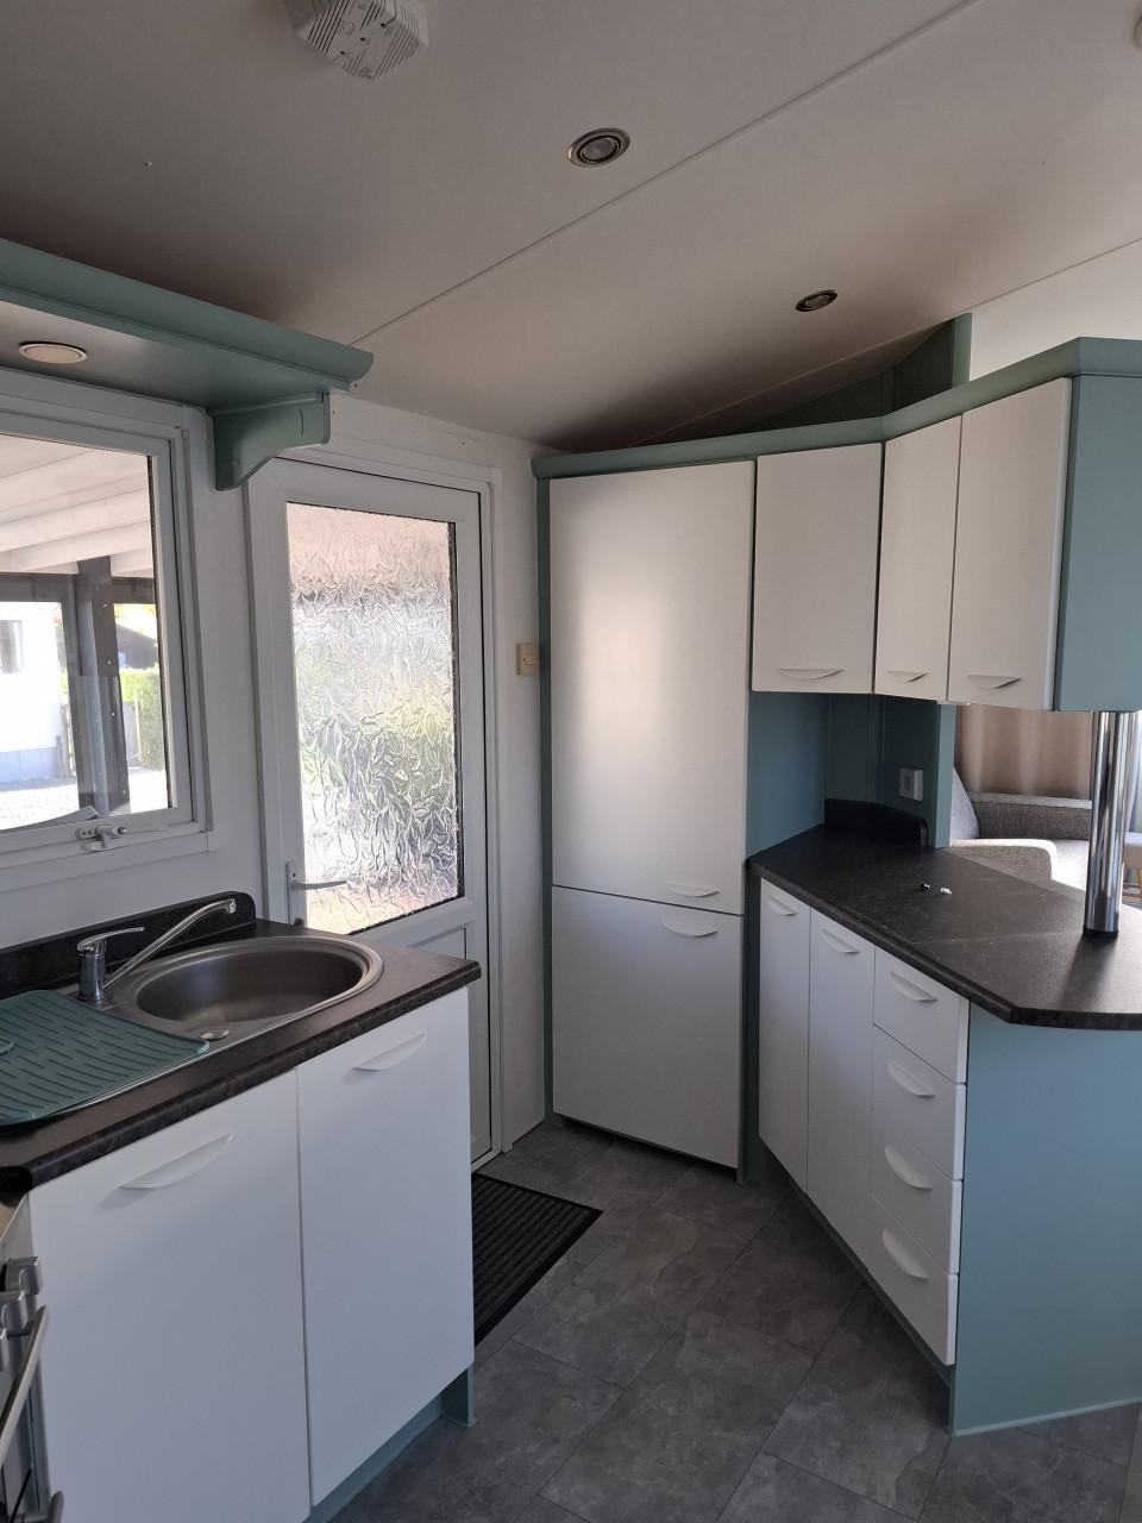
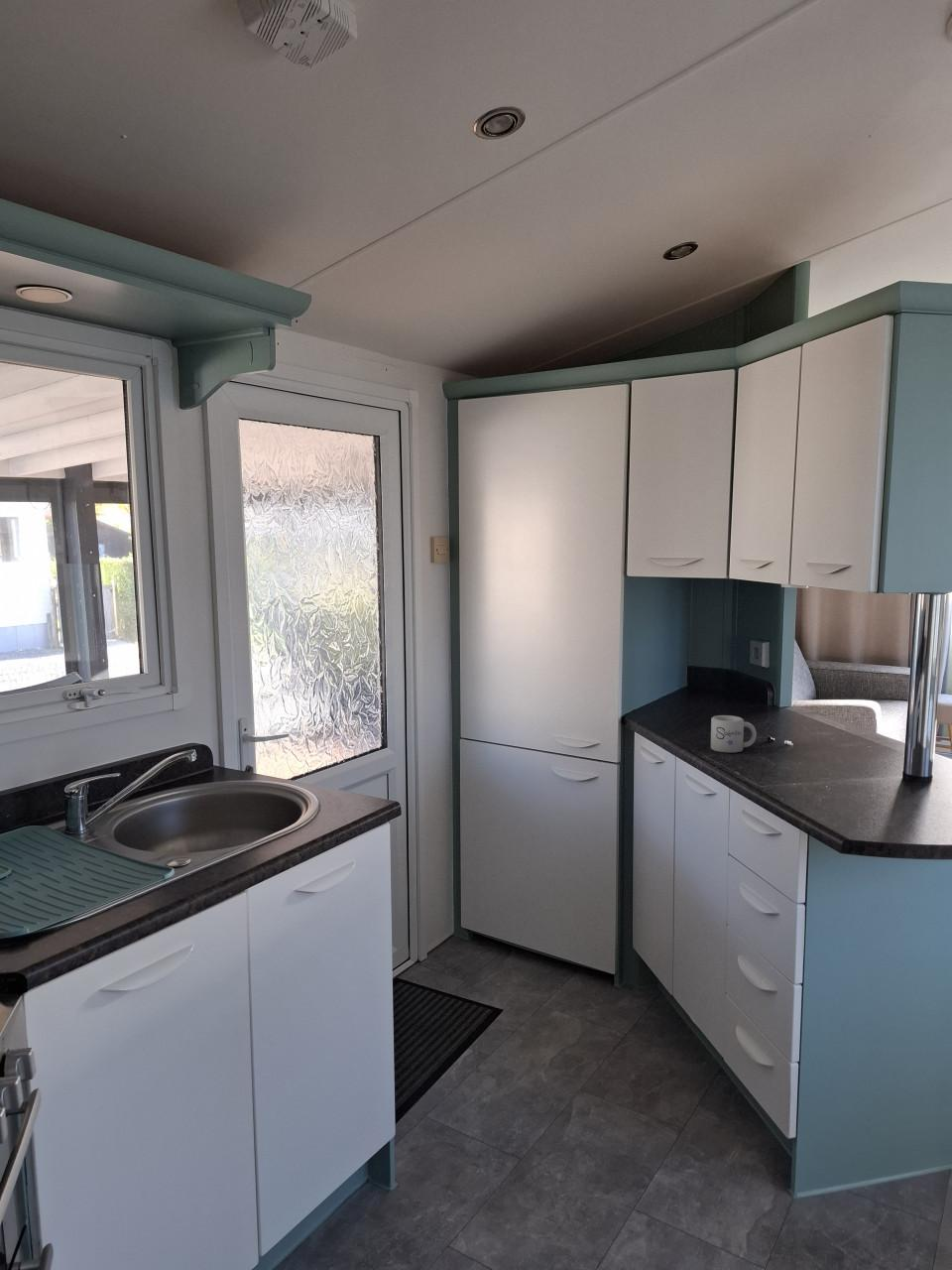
+ mug [710,714,758,753]
